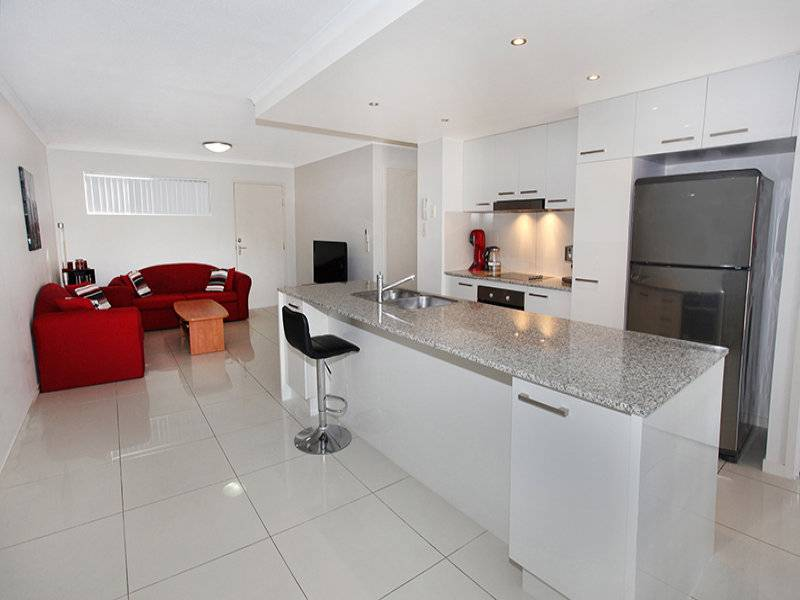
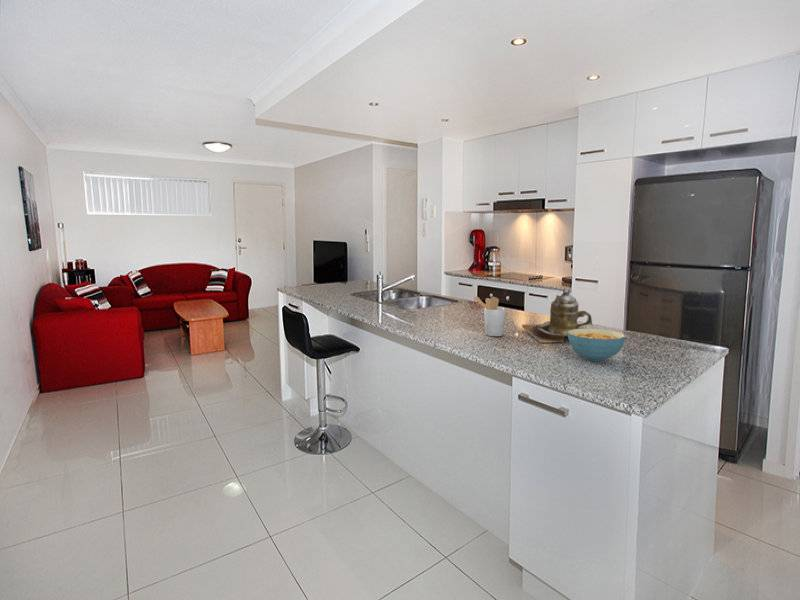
+ cereal bowl [567,328,627,362]
+ teapot [521,288,594,343]
+ utensil holder [473,295,506,337]
